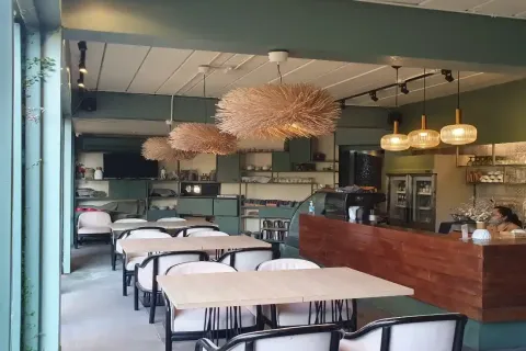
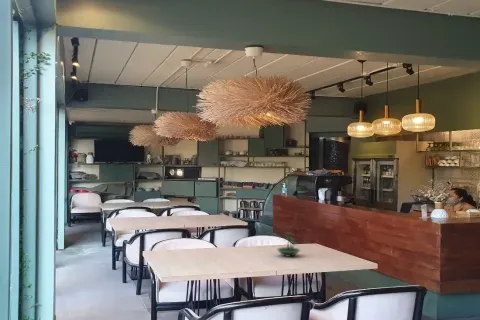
+ terrarium [276,231,302,258]
